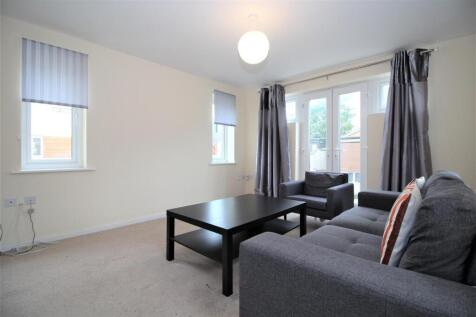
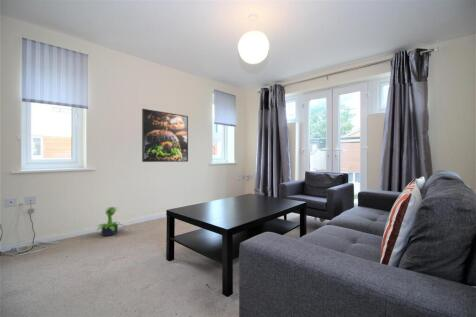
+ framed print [141,108,189,163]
+ potted plant [95,206,125,237]
